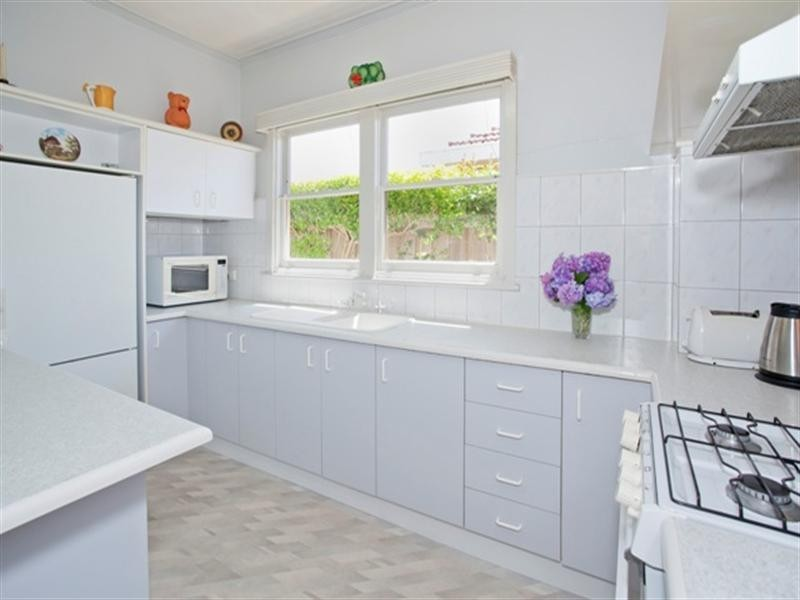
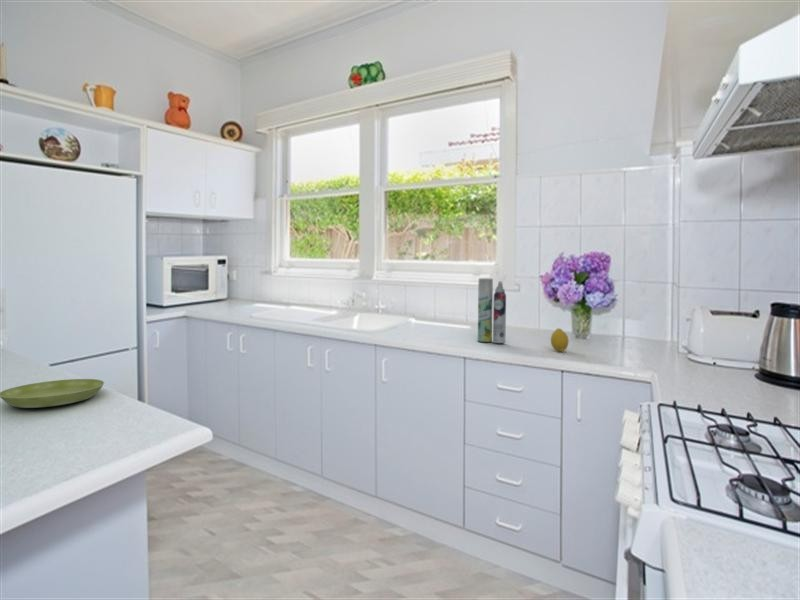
+ saucer [0,378,105,409]
+ fruit [550,327,570,353]
+ aerosol can [477,277,507,344]
